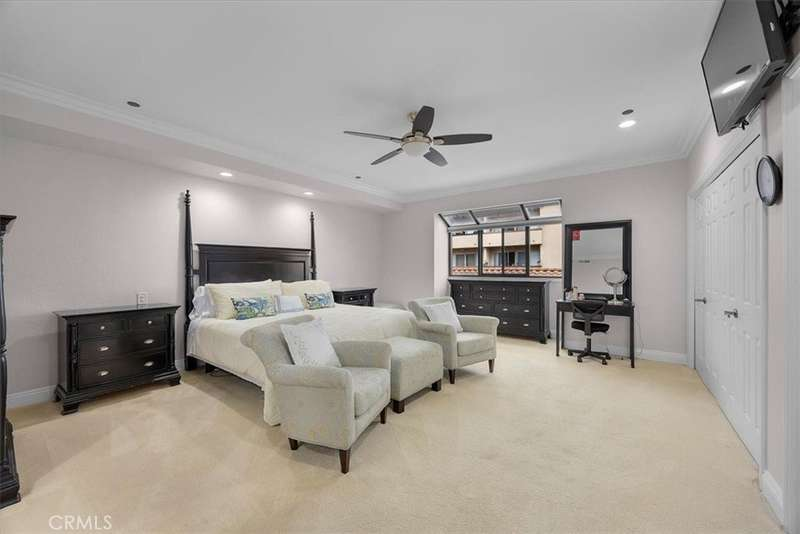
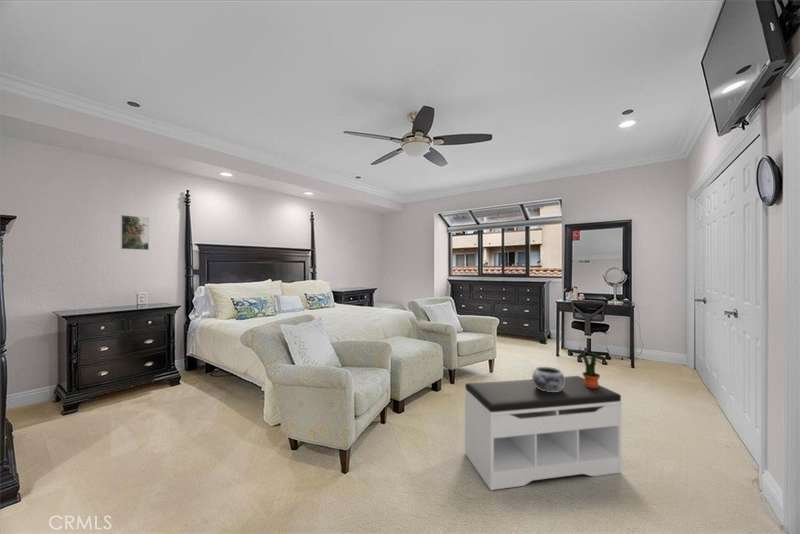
+ bench [464,375,623,491]
+ decorative bowl [531,366,565,392]
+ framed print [120,214,150,251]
+ potted plant [578,346,601,388]
